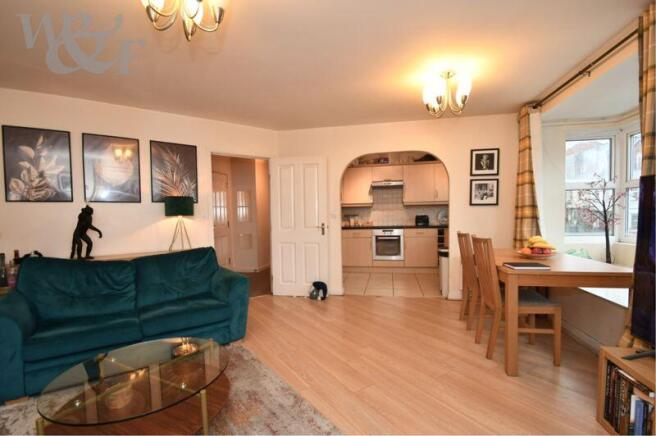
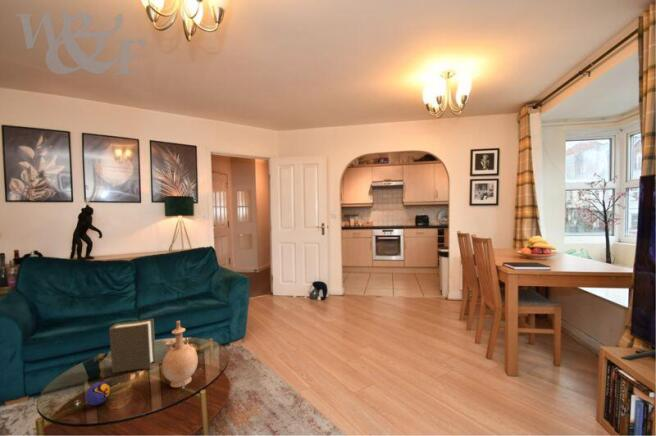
+ vase [161,320,199,389]
+ decorative ball [84,381,111,406]
+ book [108,318,157,374]
